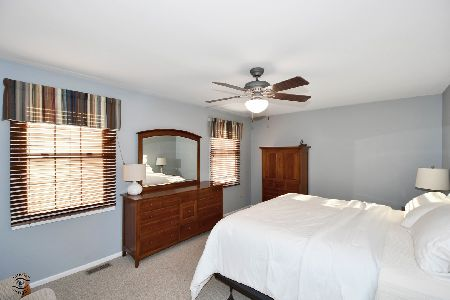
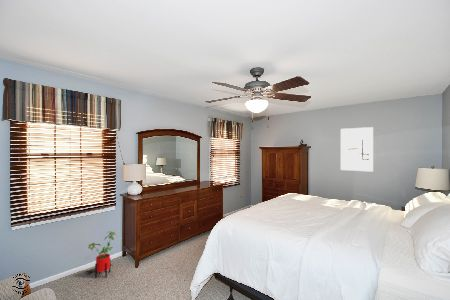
+ house plant [87,230,118,279]
+ wall art [340,126,374,173]
